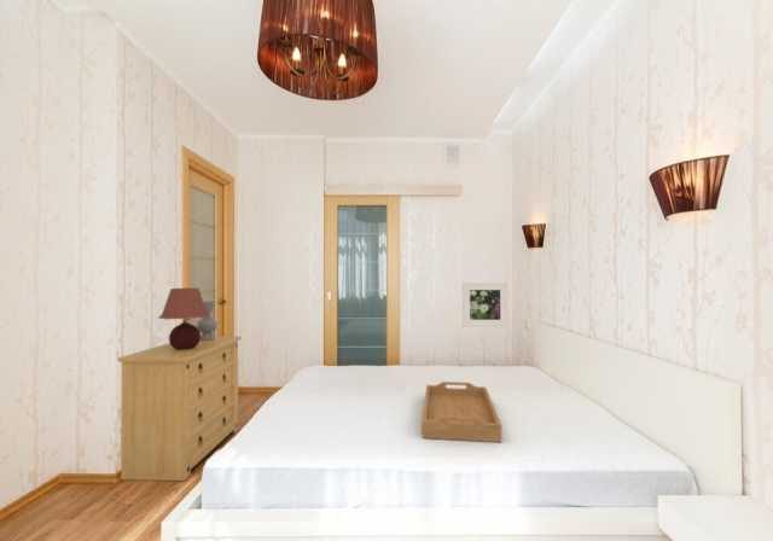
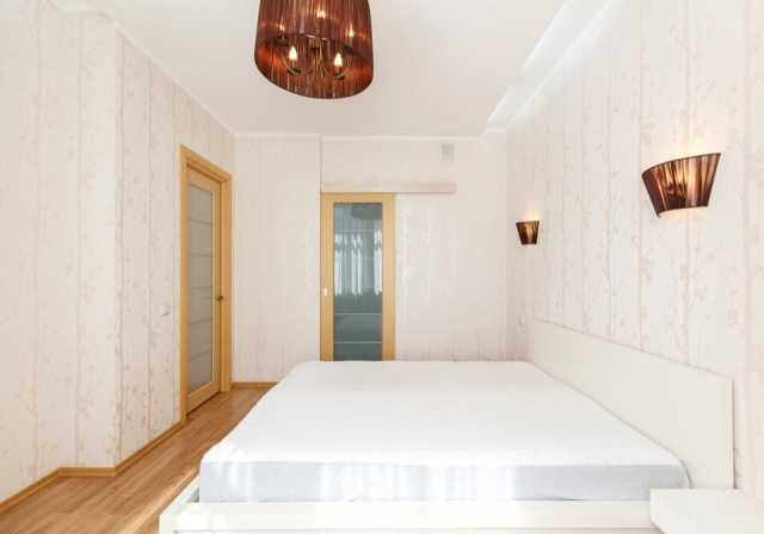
- table lamp [157,287,211,349]
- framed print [461,281,508,328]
- decorative vase [196,301,219,341]
- serving tray [422,380,502,443]
- dresser [116,336,243,482]
